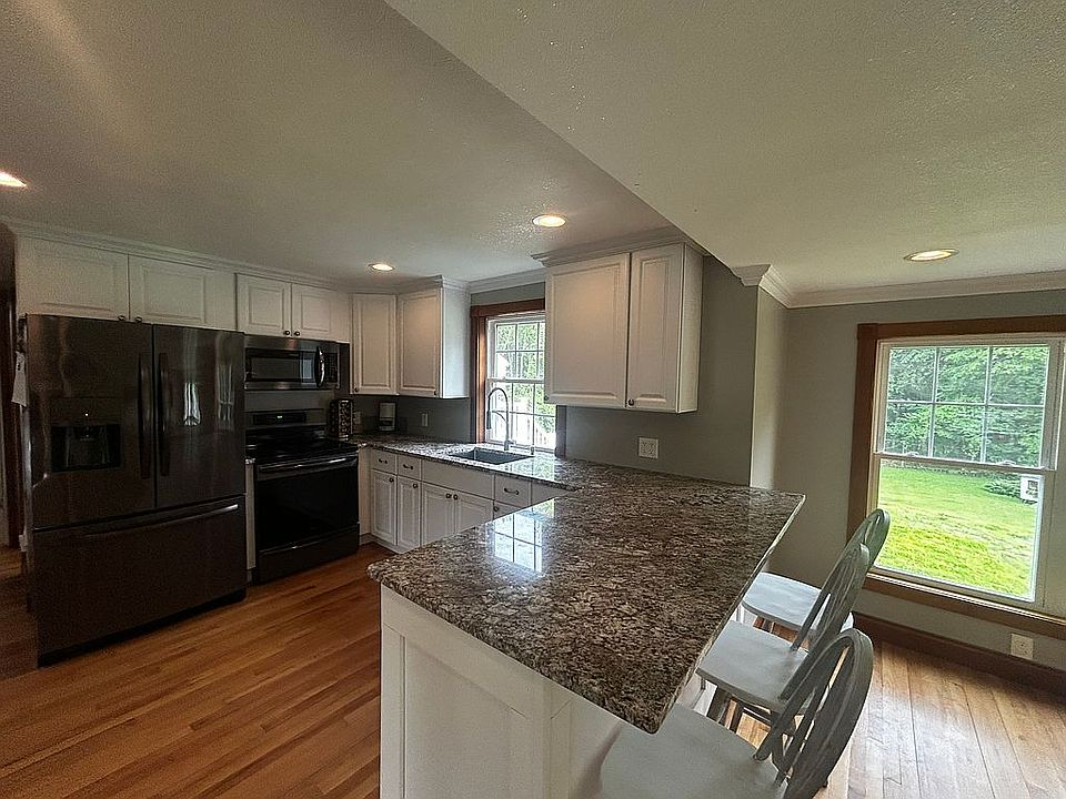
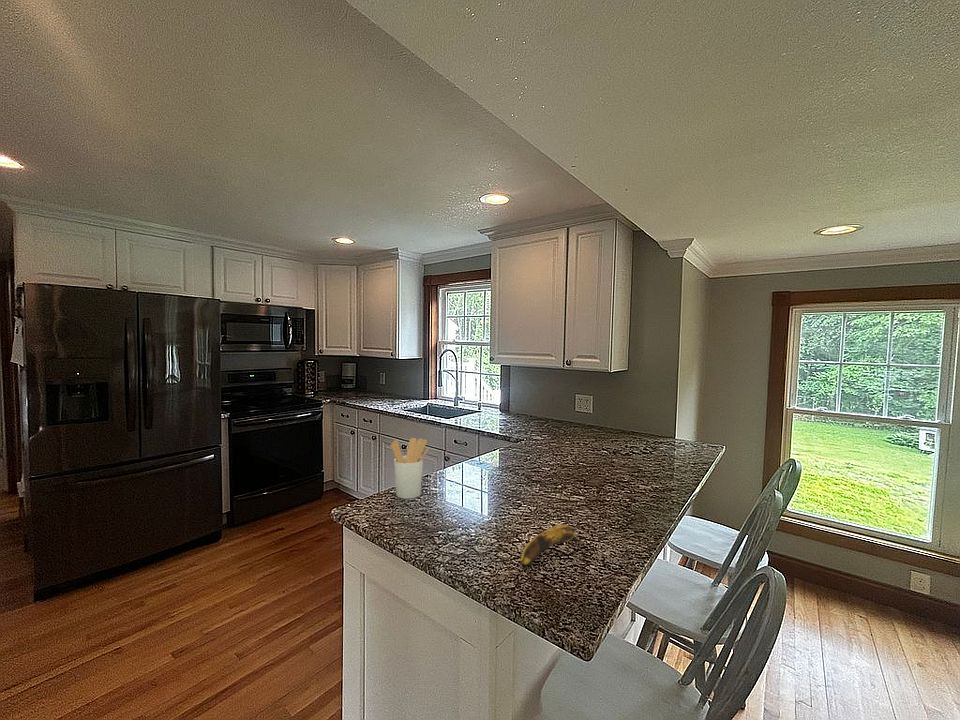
+ utensil holder [390,437,430,500]
+ banana [519,523,585,566]
